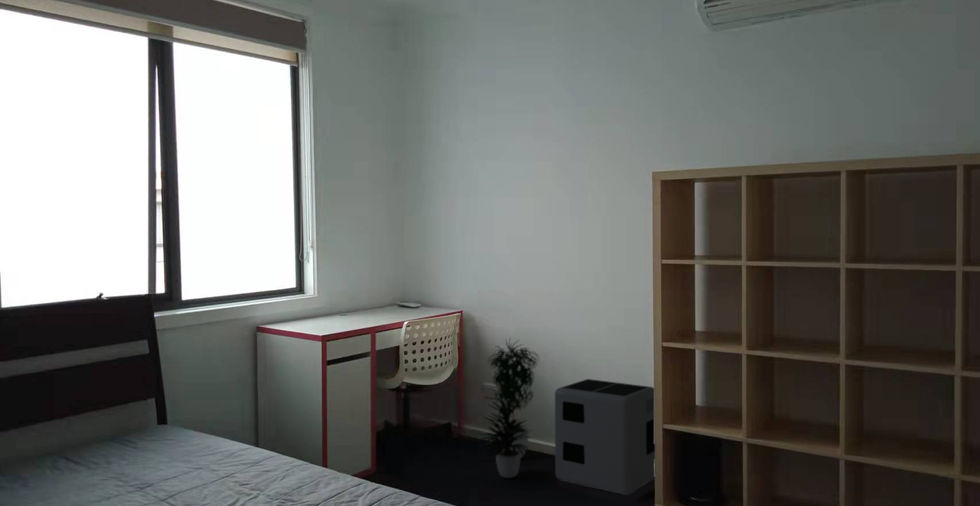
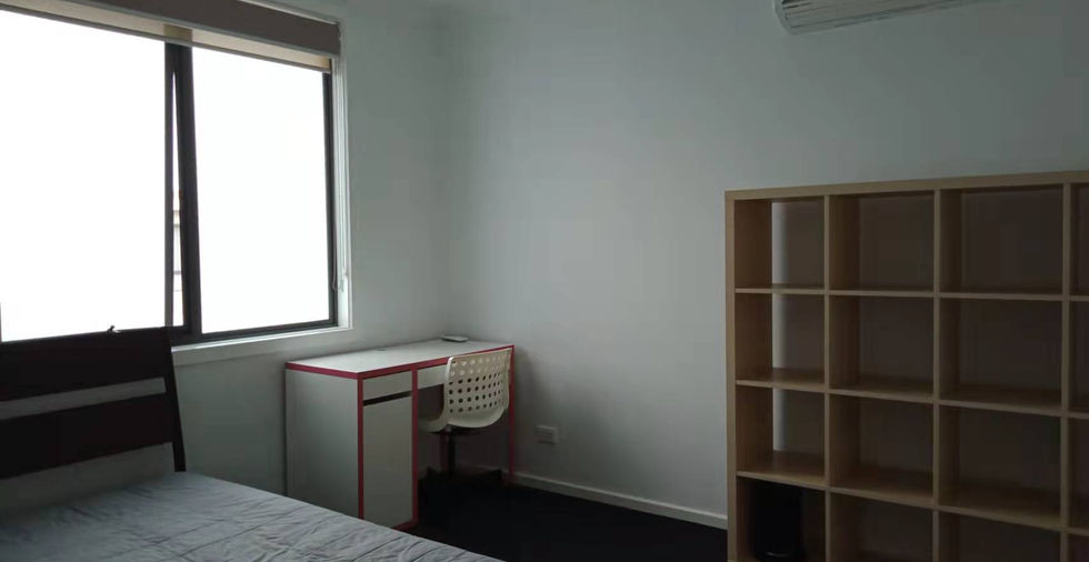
- air purifier [554,378,656,496]
- potted plant [476,336,541,479]
